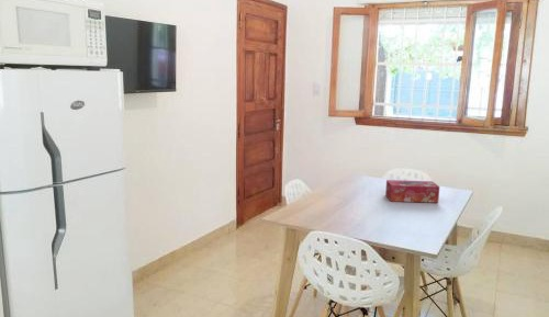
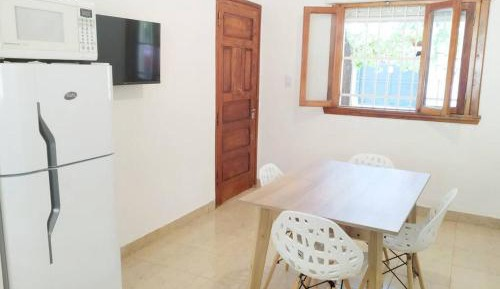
- tissue box [384,179,440,204]
